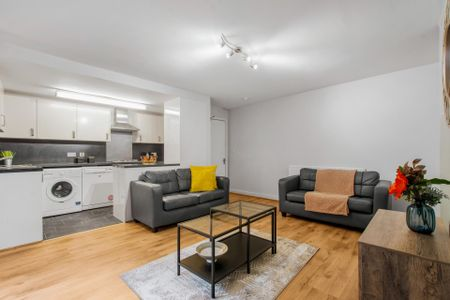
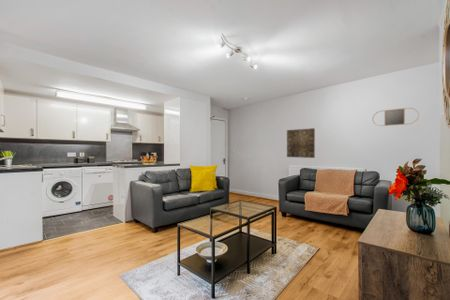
+ wall art [286,127,316,159]
+ home mirror [372,107,420,127]
